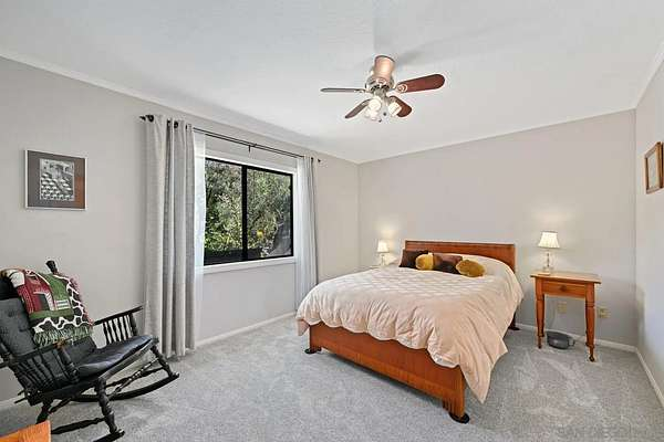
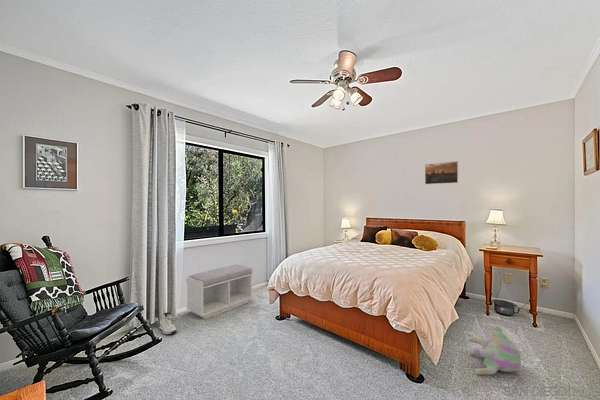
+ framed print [424,160,459,185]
+ plush toy [467,325,522,376]
+ sneaker [158,311,178,336]
+ bench [185,264,254,320]
